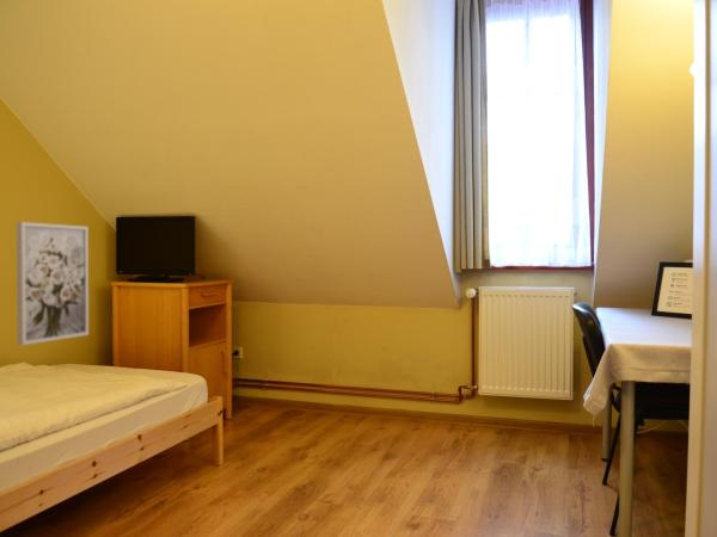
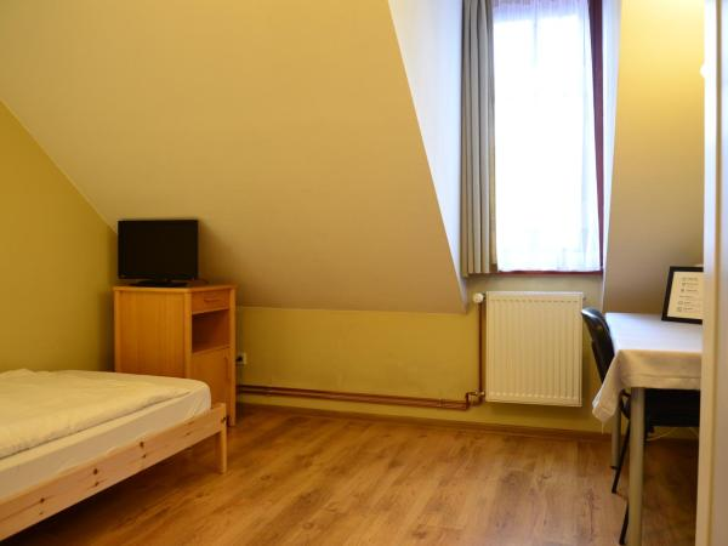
- wall art [16,221,90,346]
